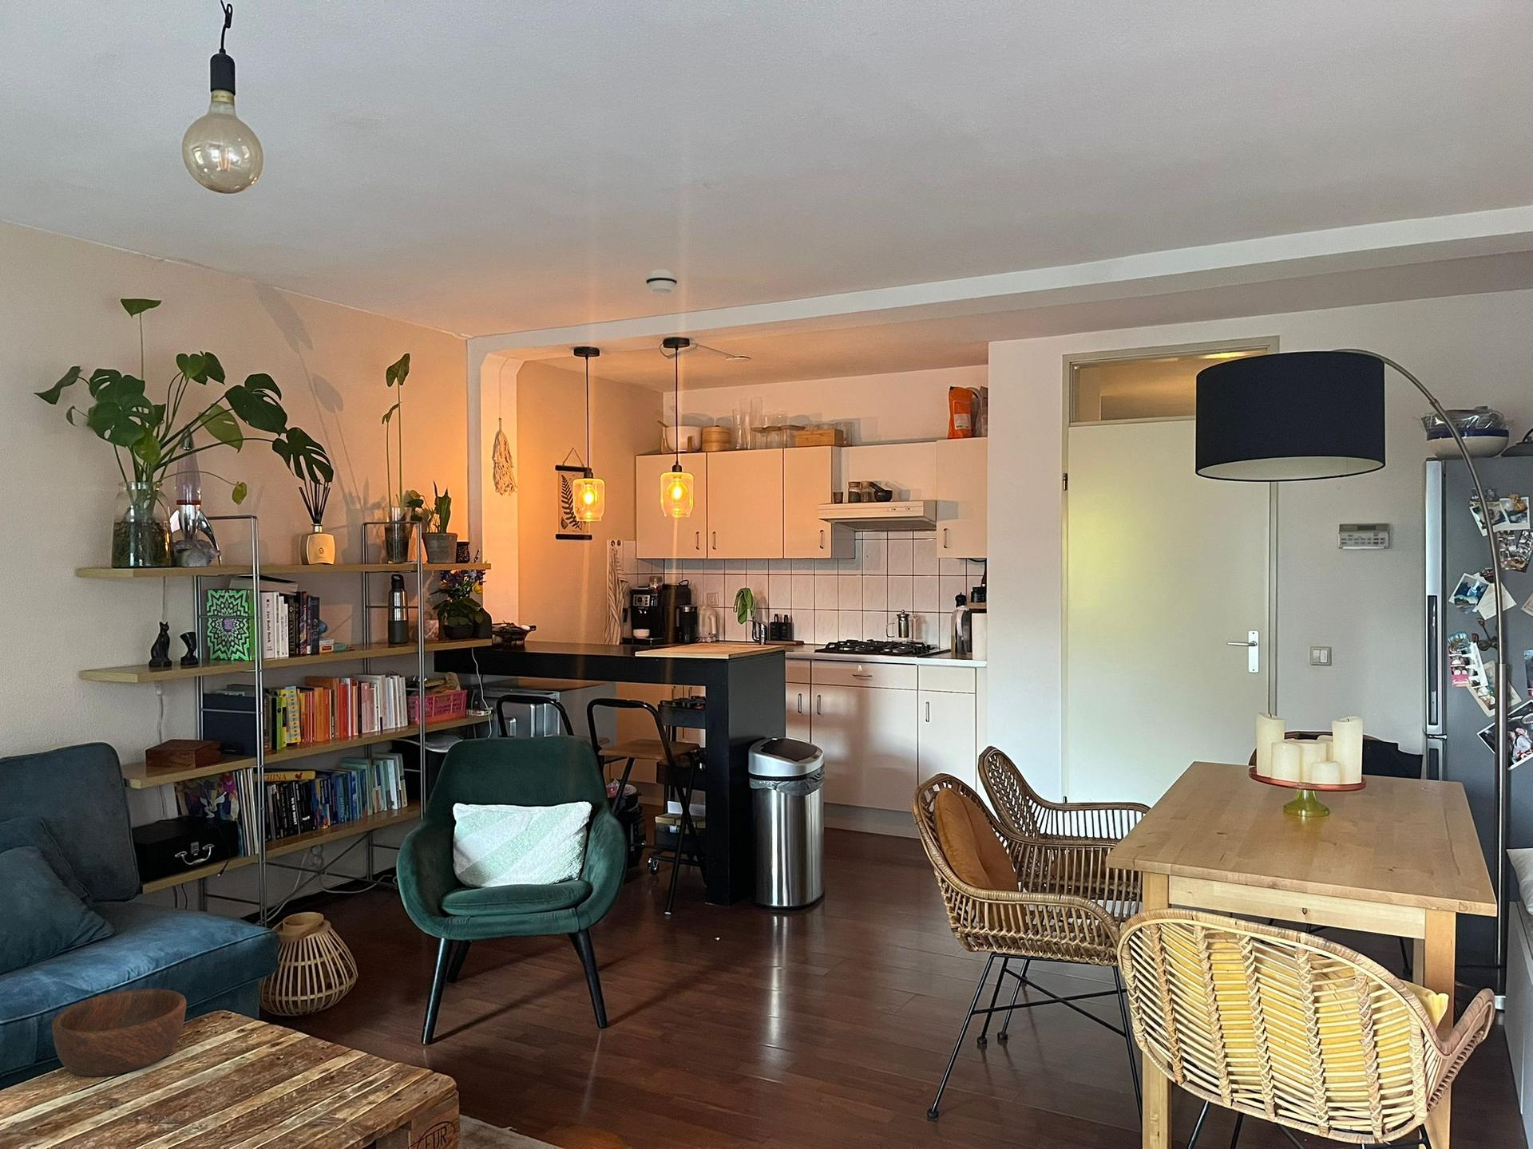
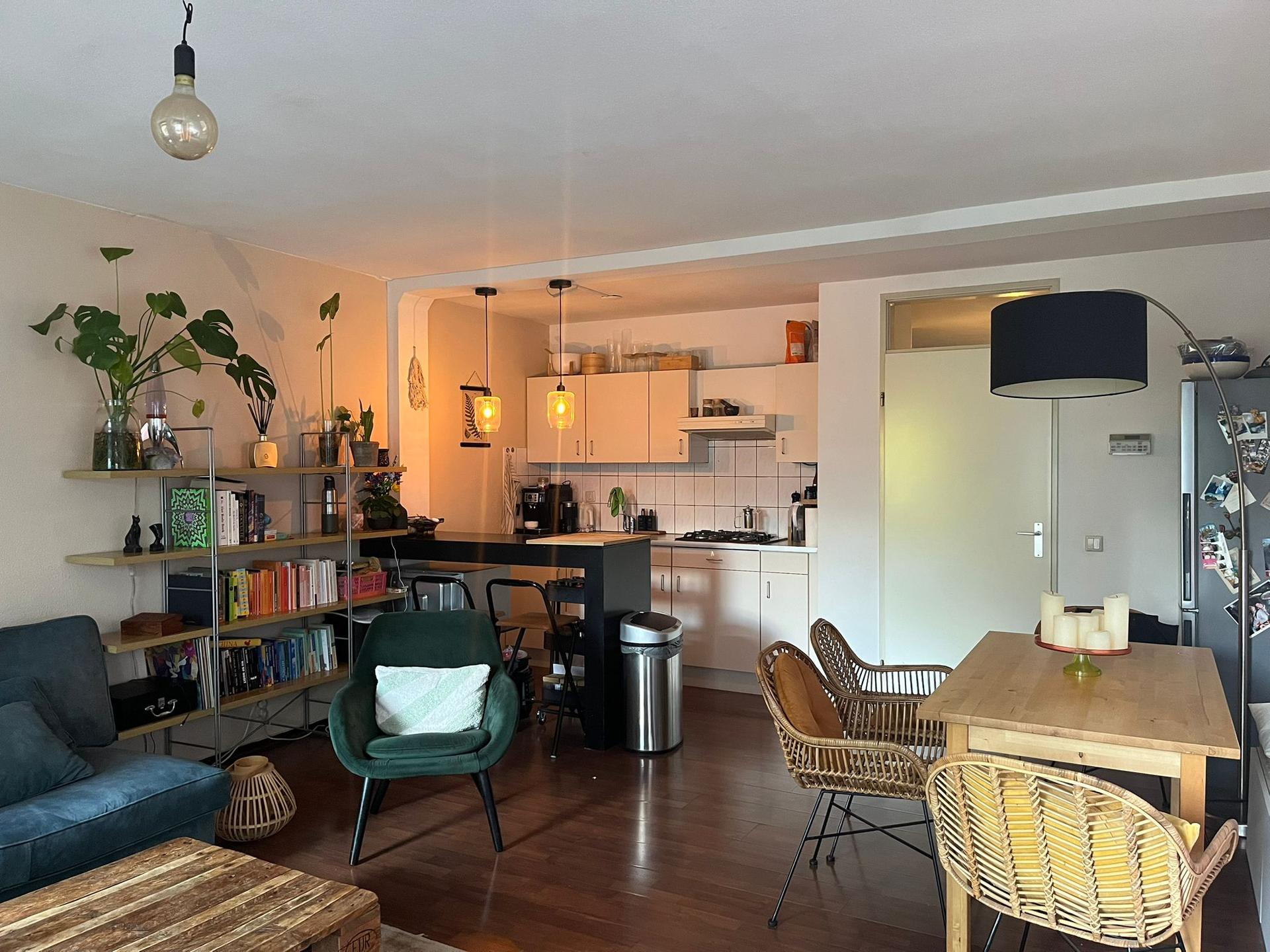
- wooden bowl [51,988,187,1078]
- smoke detector [645,268,678,294]
